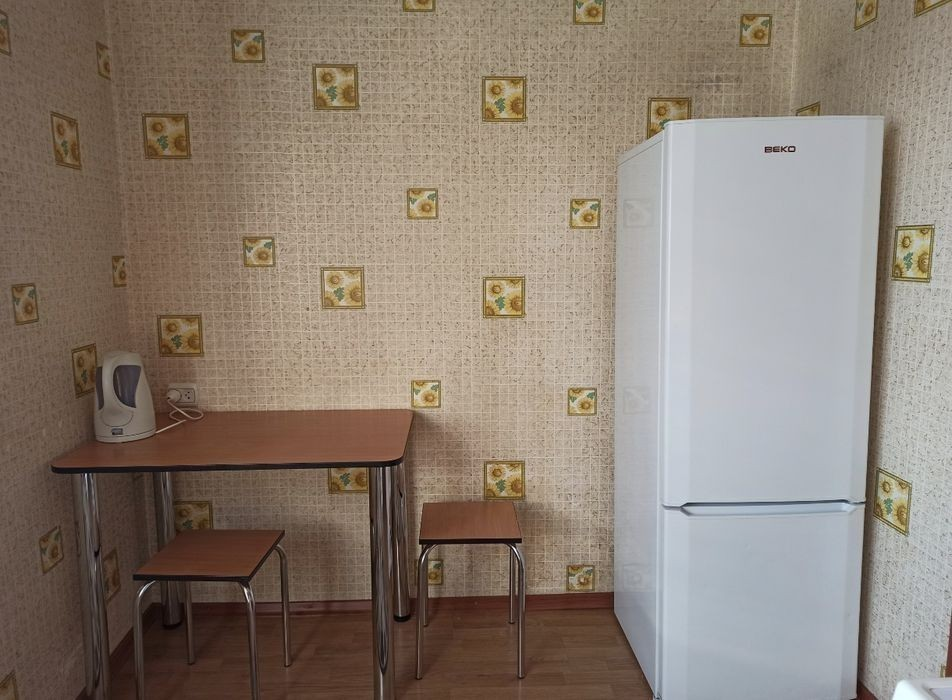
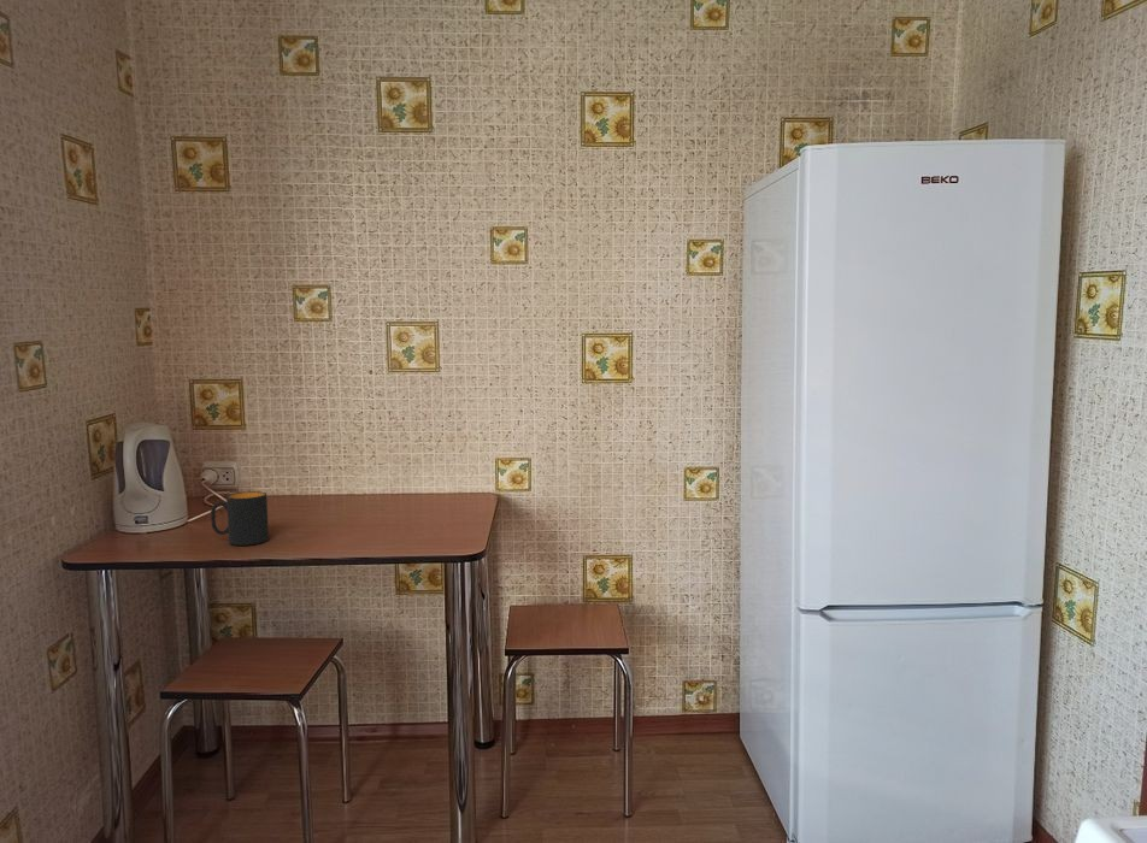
+ mug [210,490,270,547]
